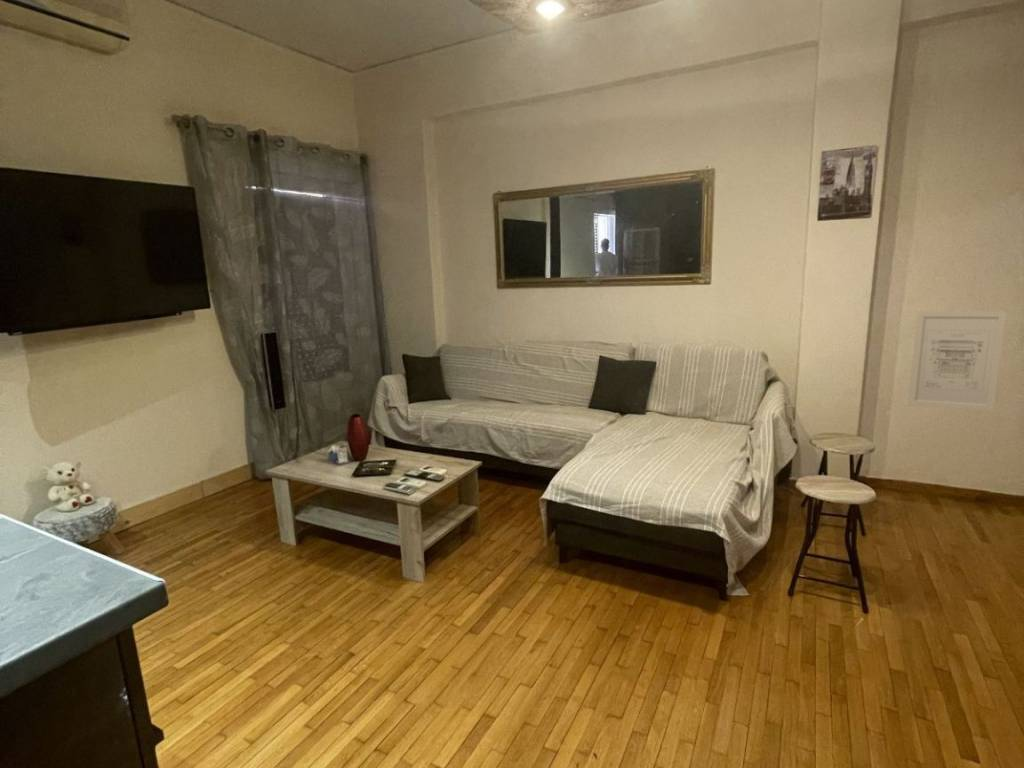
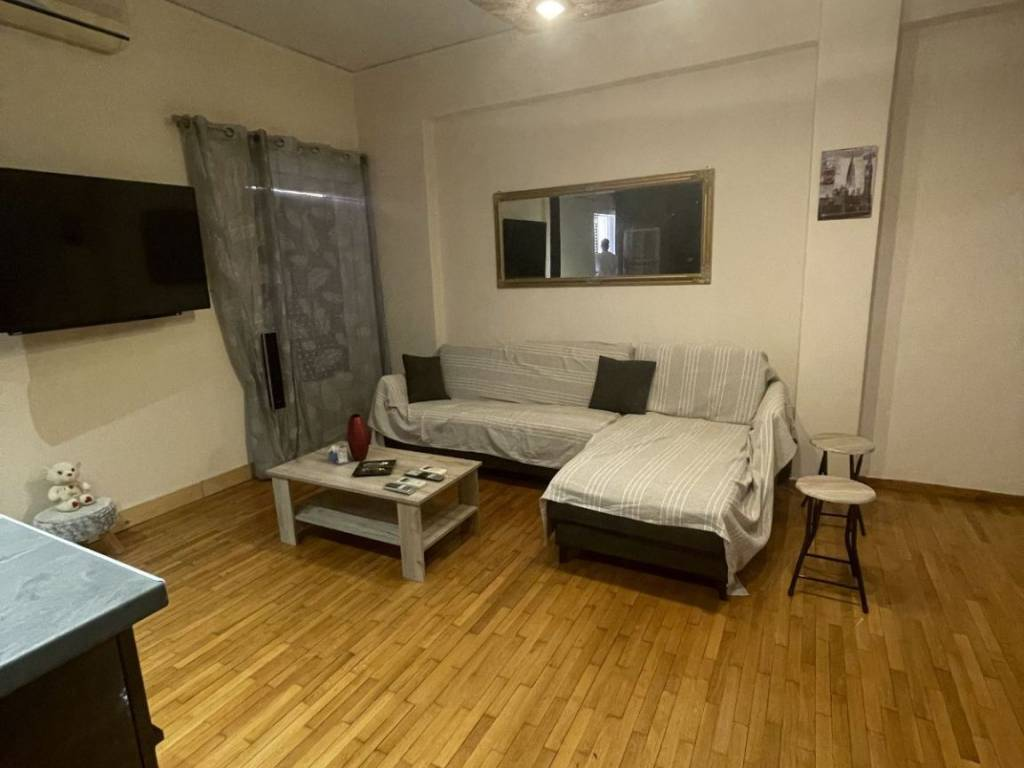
- wall art [907,310,1008,412]
